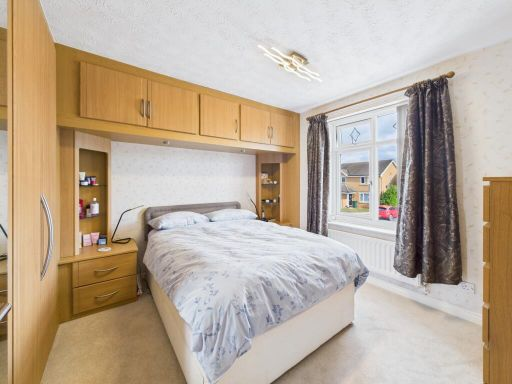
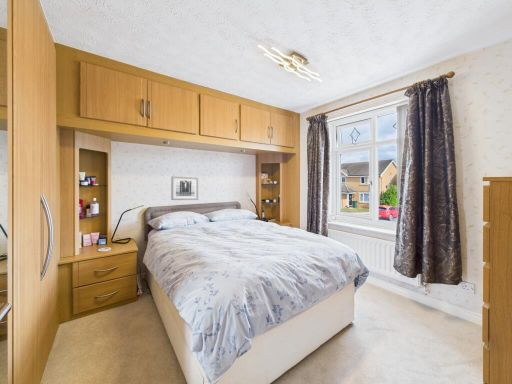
+ wall art [170,175,200,201]
